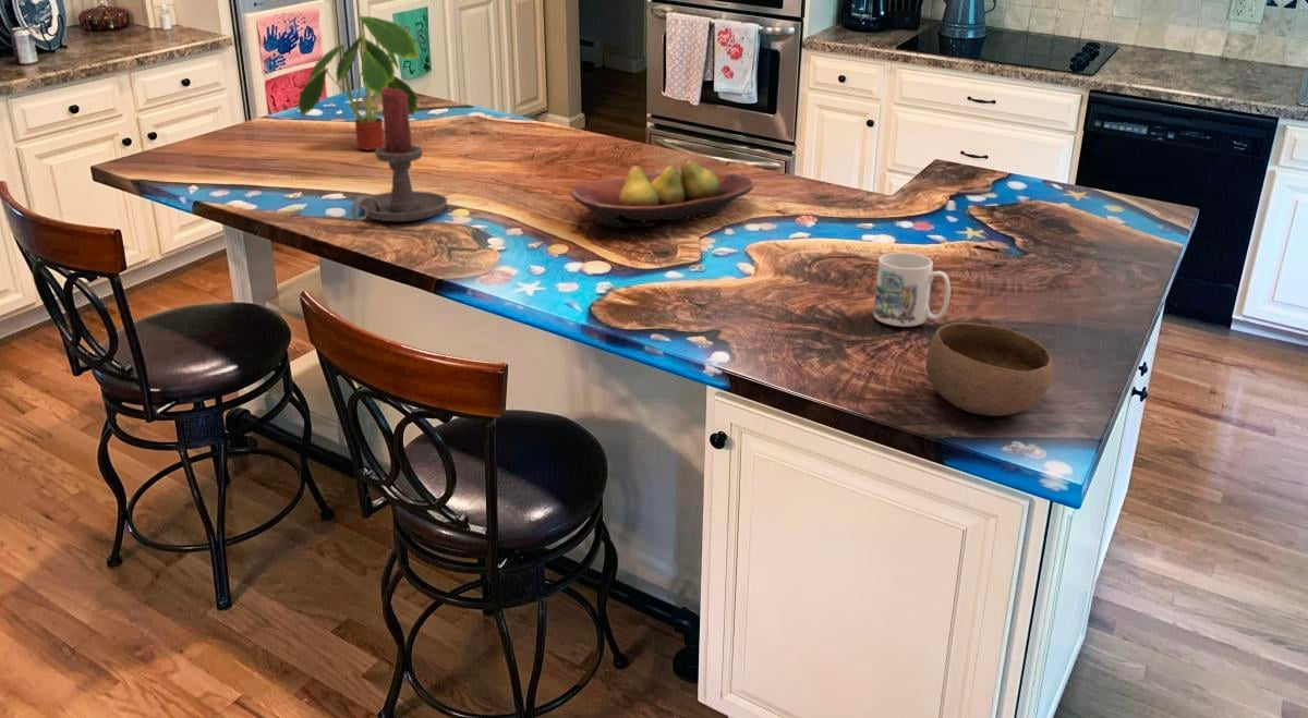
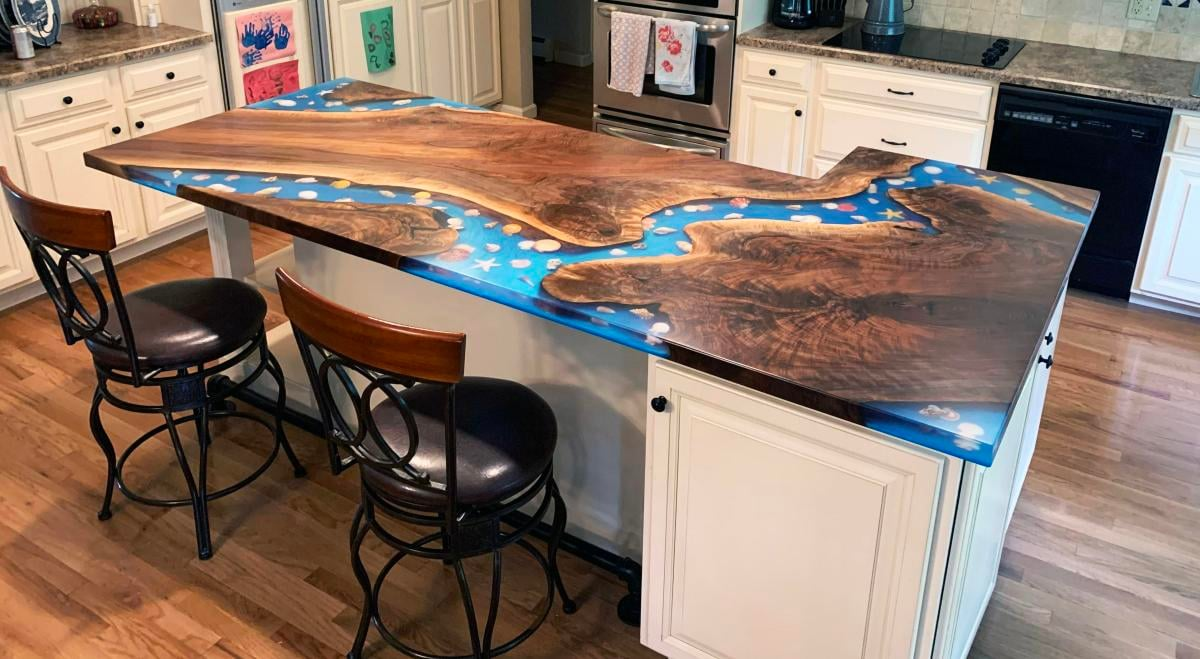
- plant [296,15,420,150]
- candle holder [350,88,448,222]
- mug [872,252,952,328]
- bowl [925,321,1053,417]
- fruit bowl [570,159,755,229]
